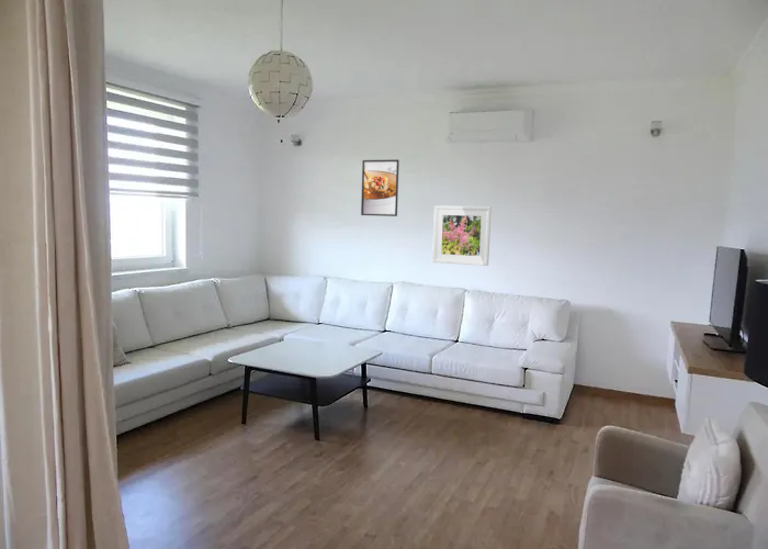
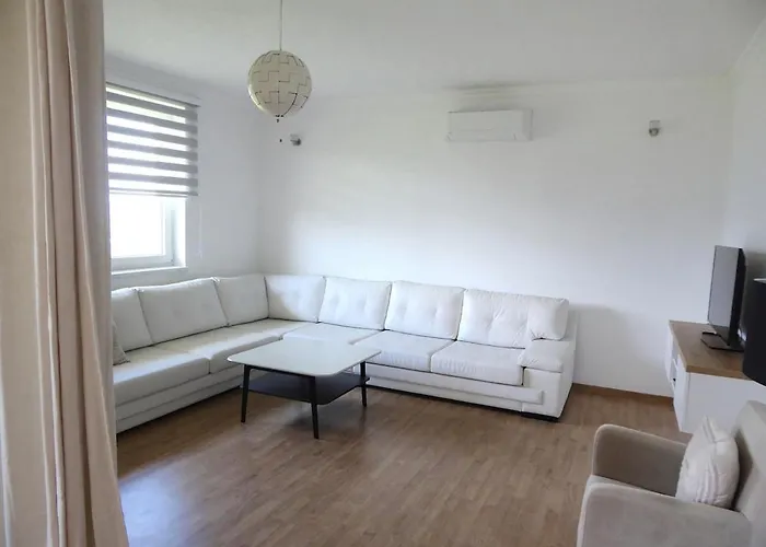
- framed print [360,158,400,217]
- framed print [431,204,493,267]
